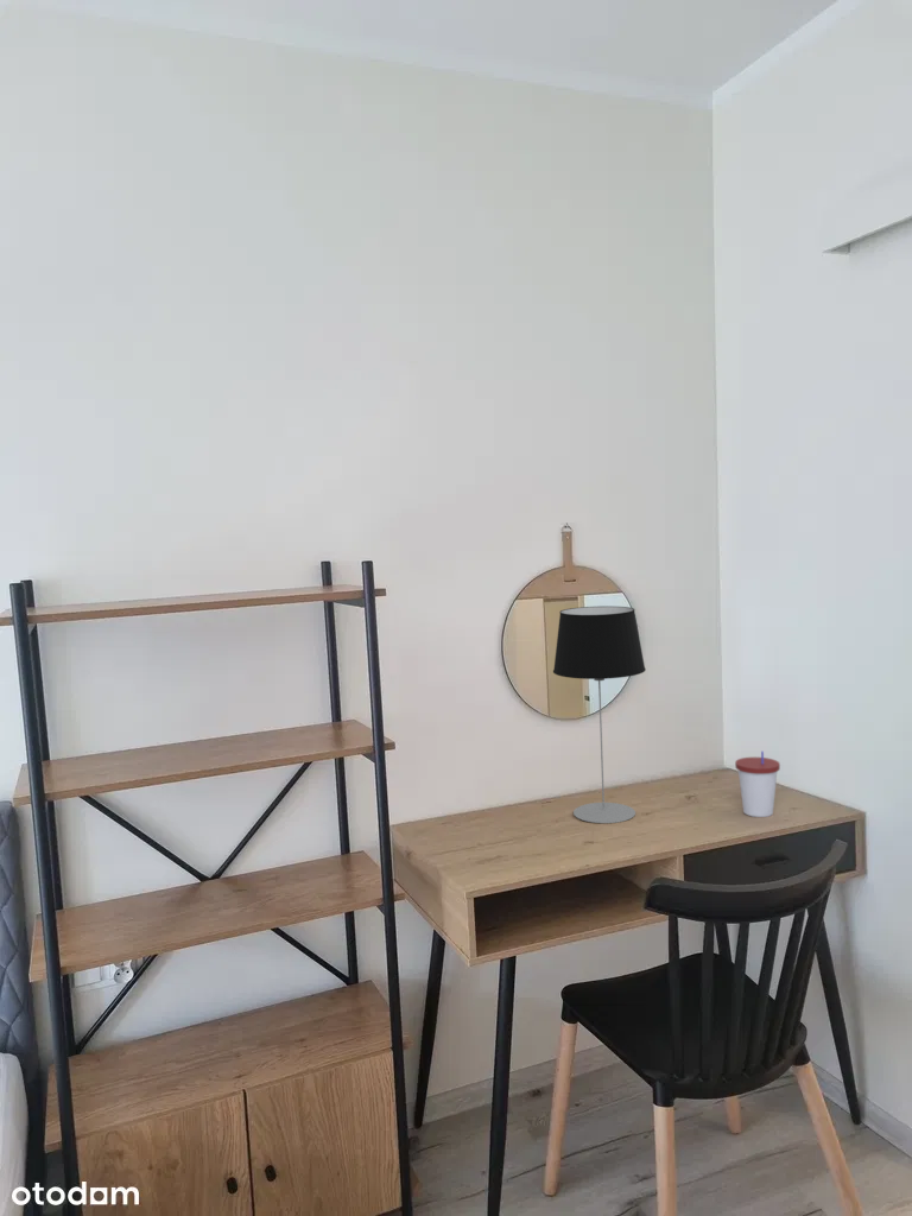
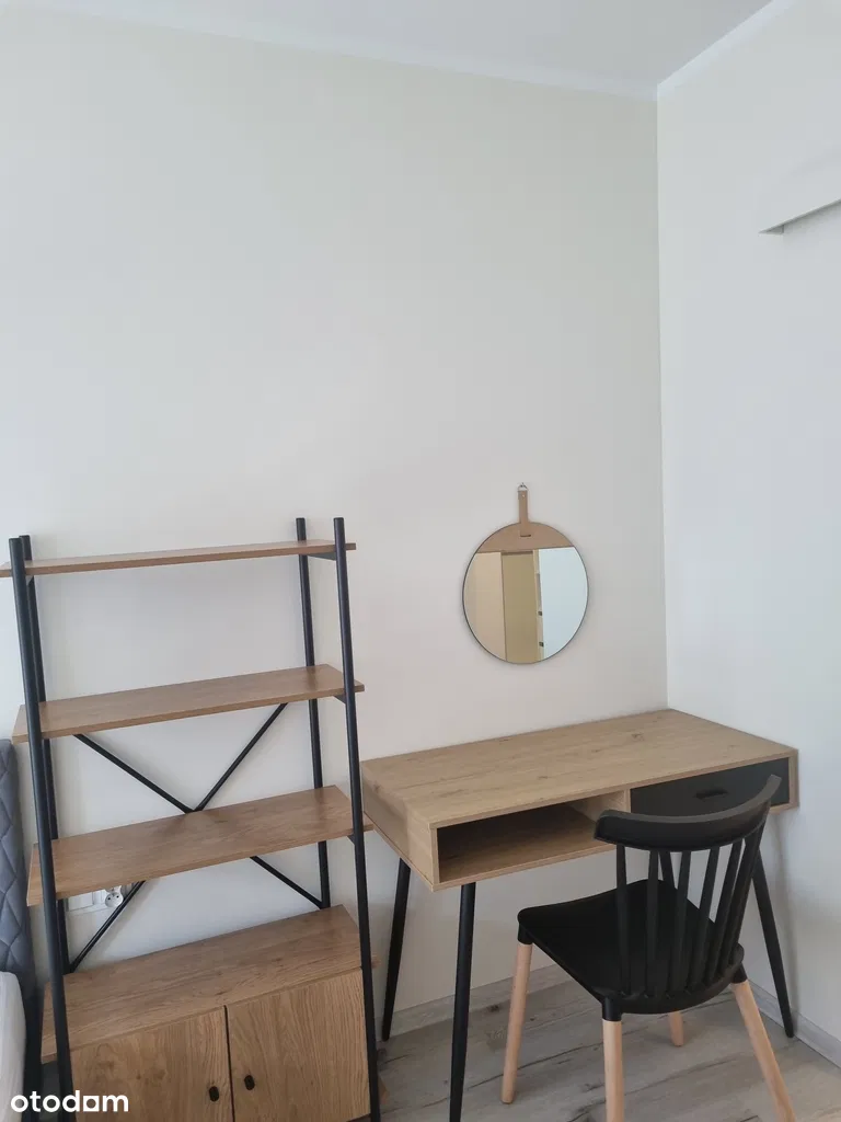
- cup [734,750,781,818]
- table lamp [552,606,647,824]
